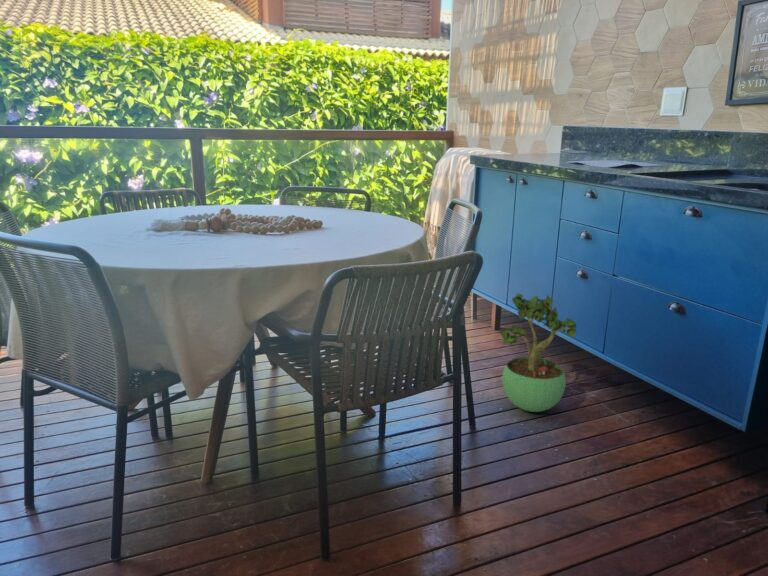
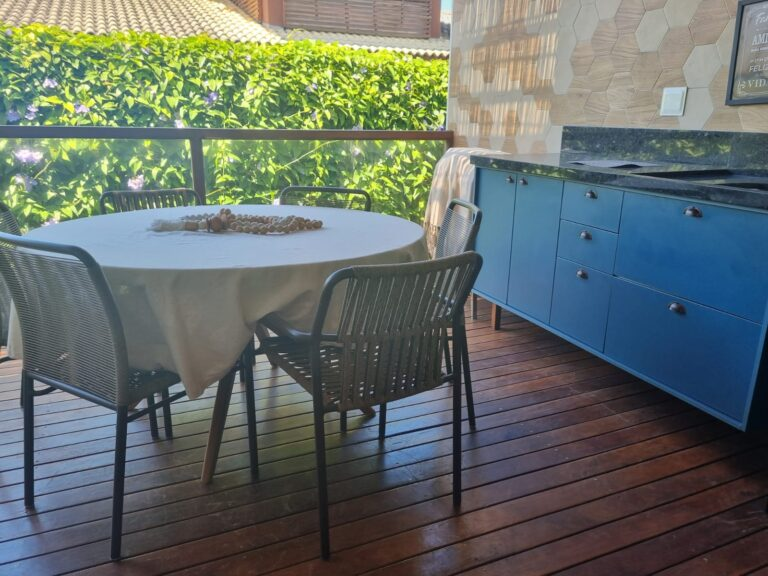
- potted plant [499,293,578,413]
